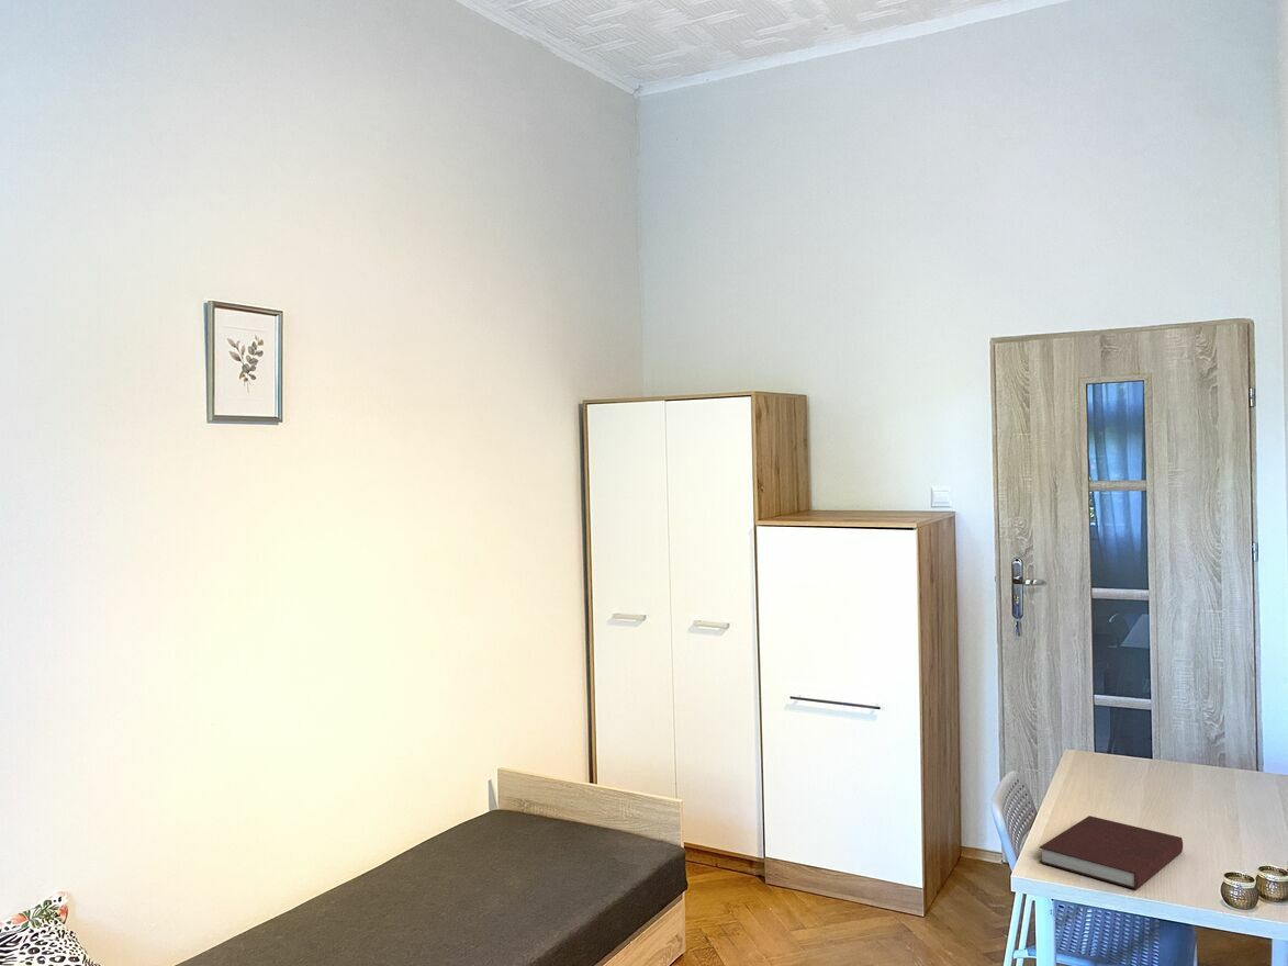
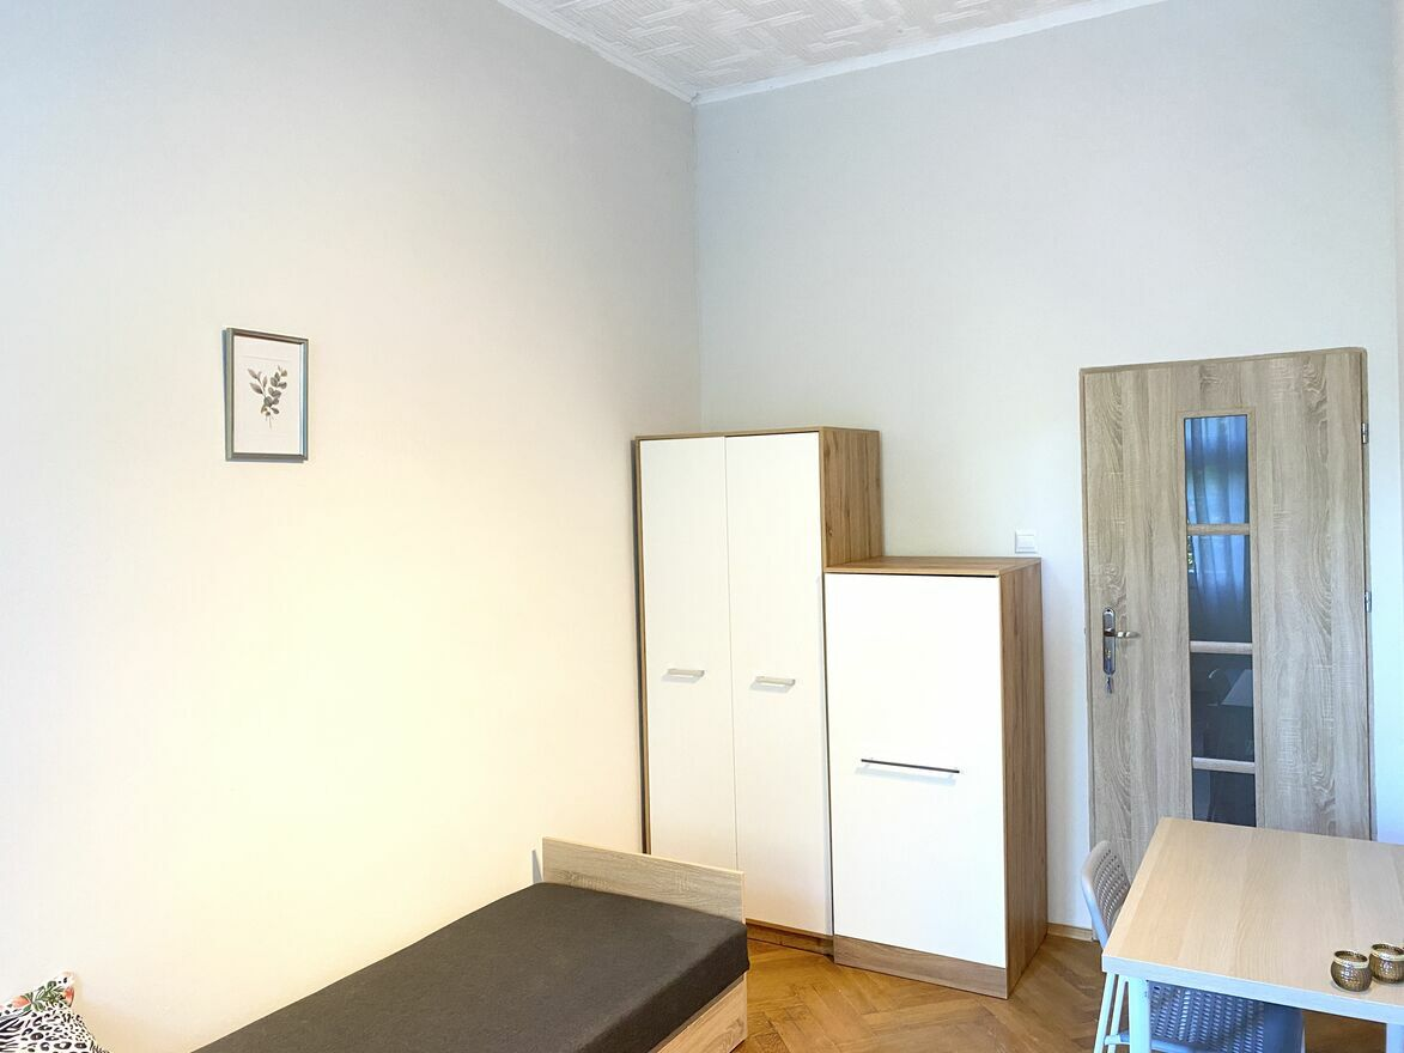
- notebook [1038,815,1184,890]
